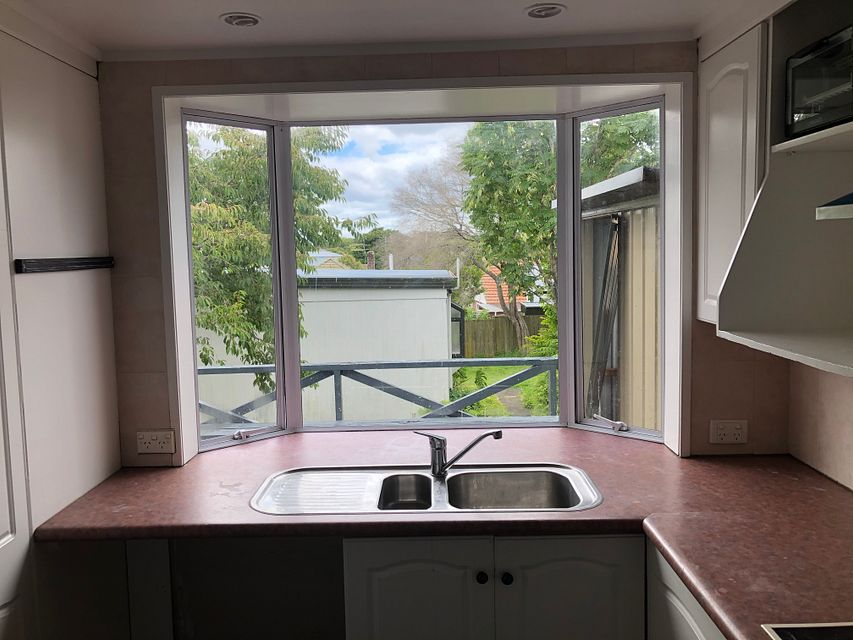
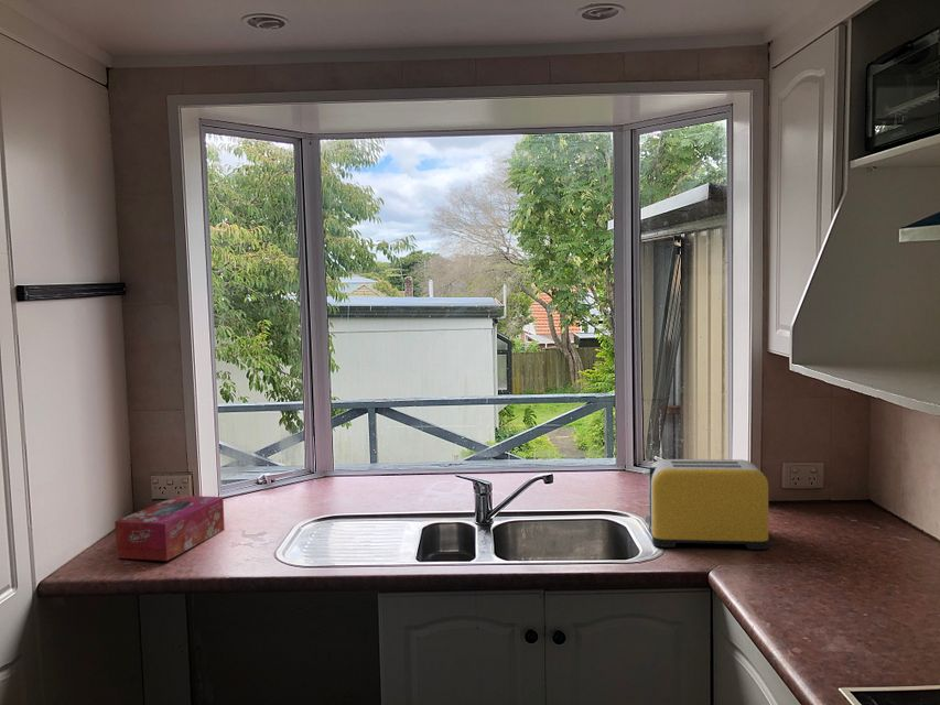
+ toaster [641,458,769,551]
+ tissue box [114,495,226,562]
